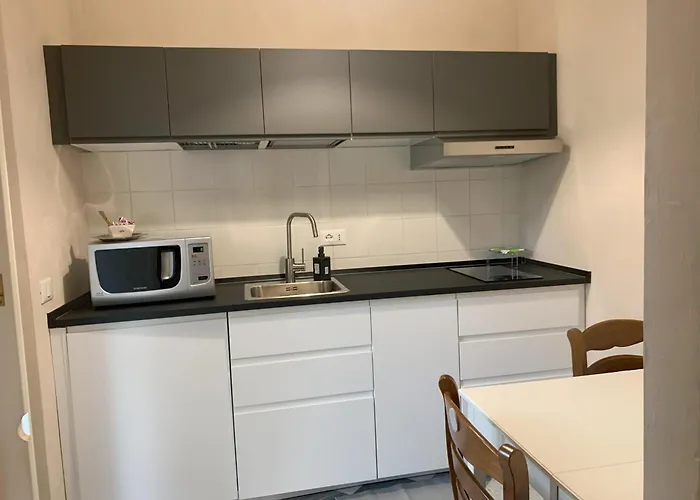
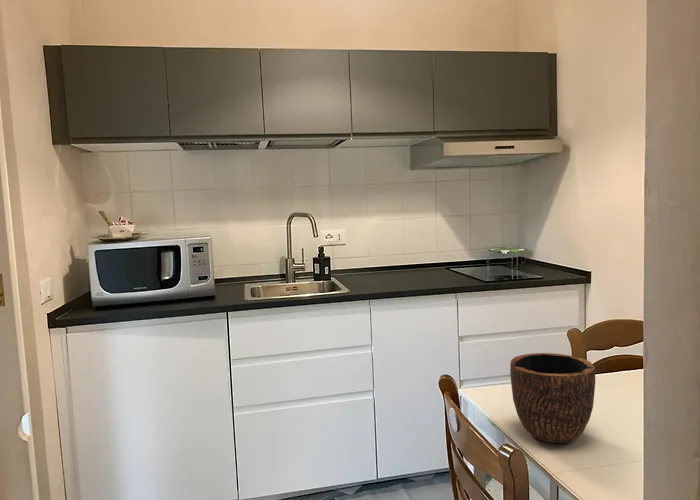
+ bowl [509,352,596,444]
